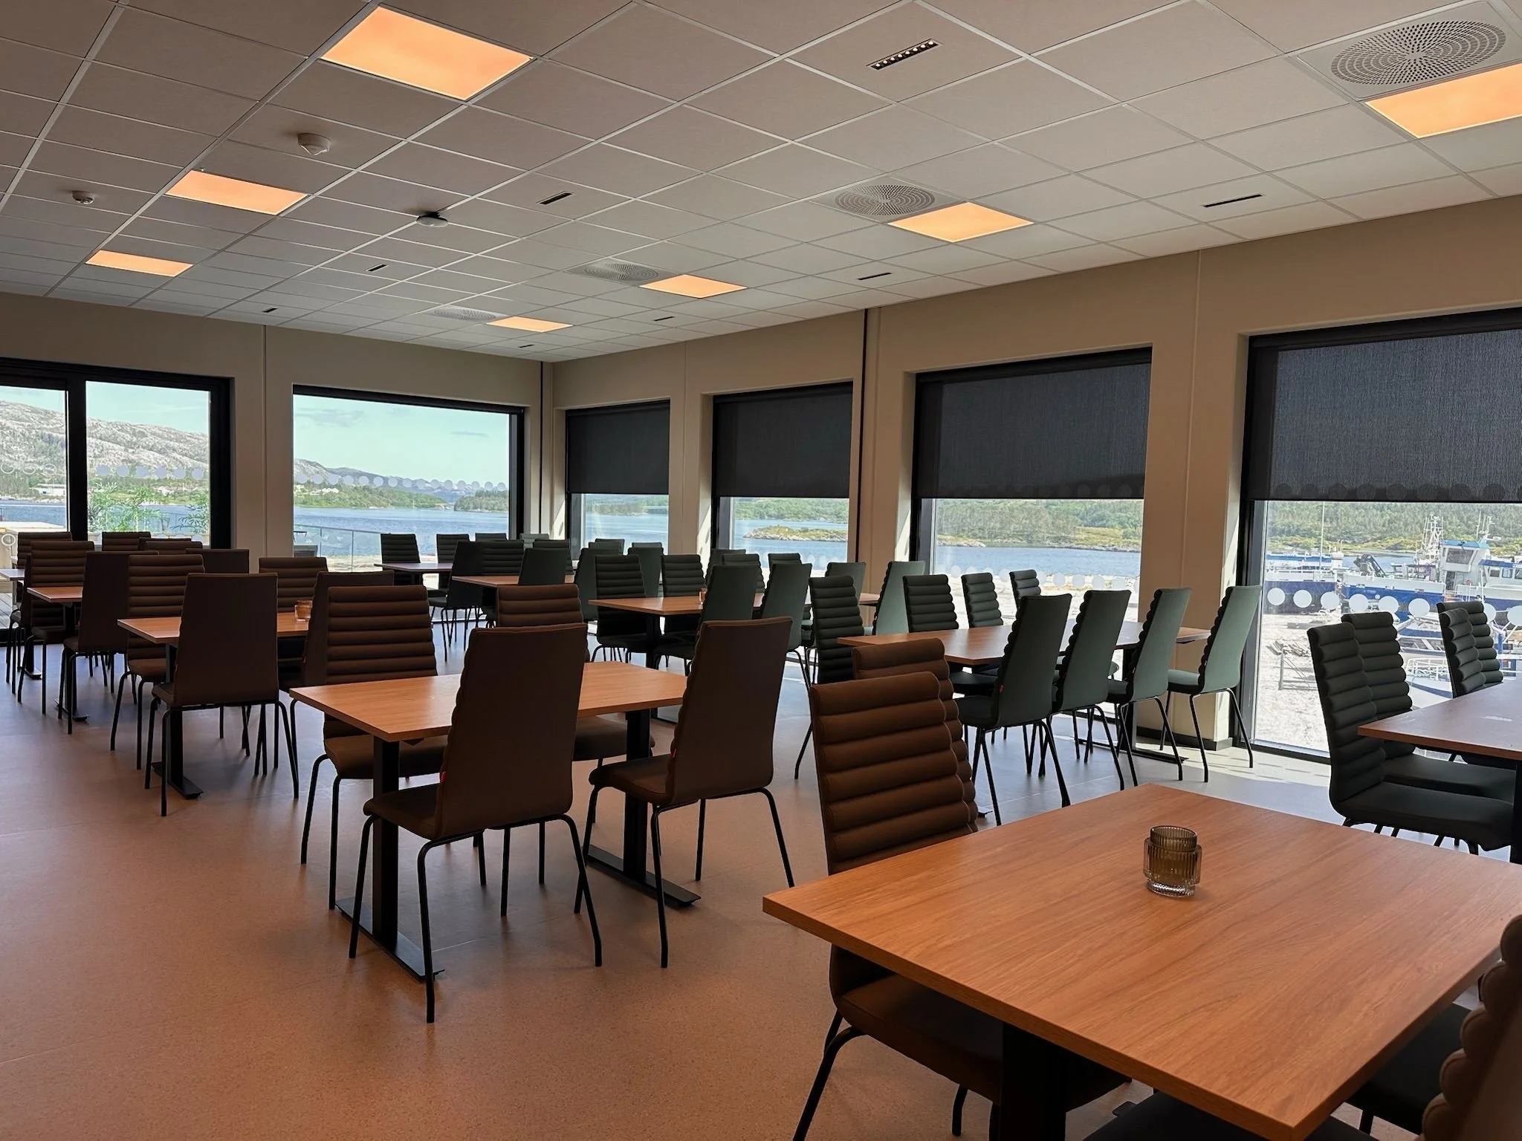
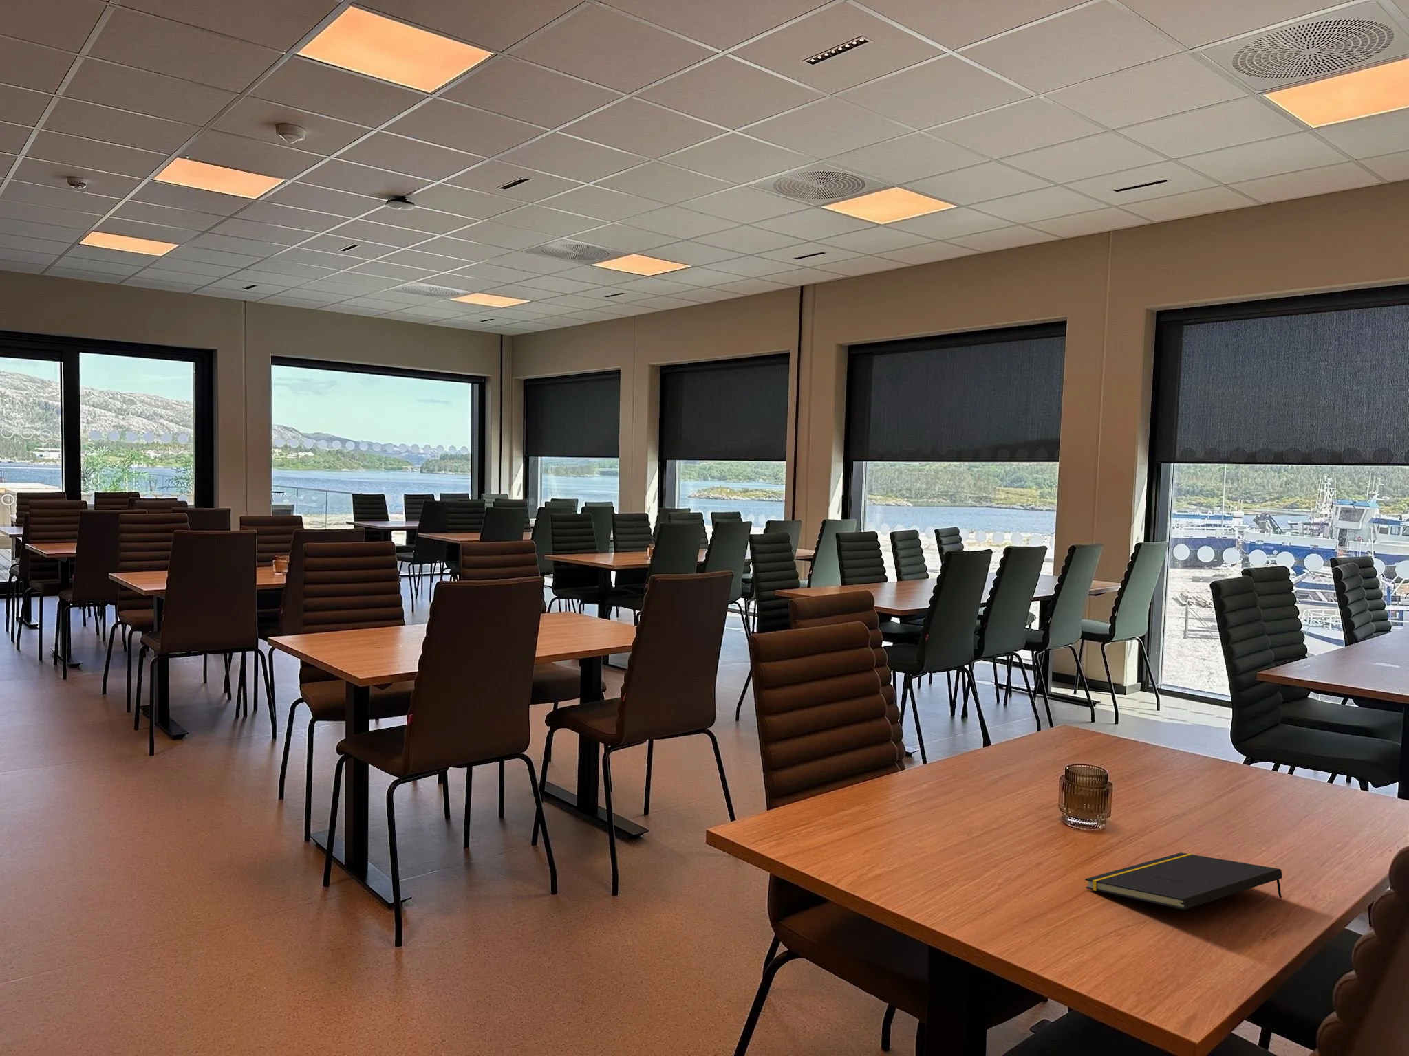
+ notepad [1084,852,1284,911]
